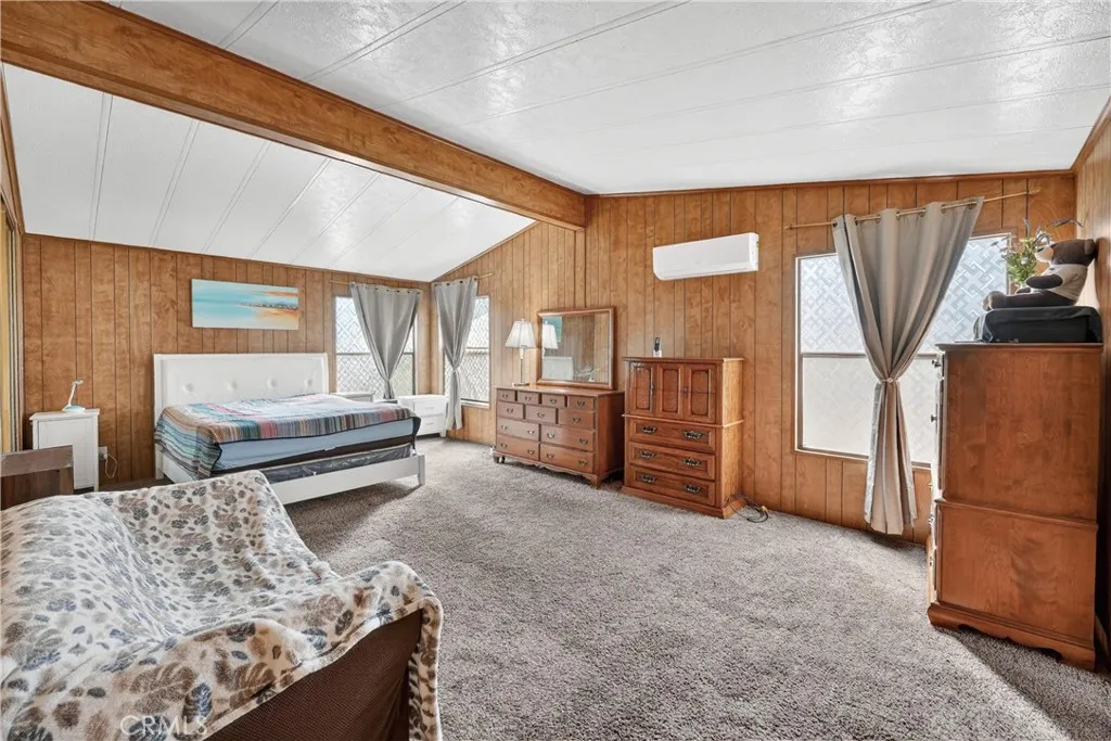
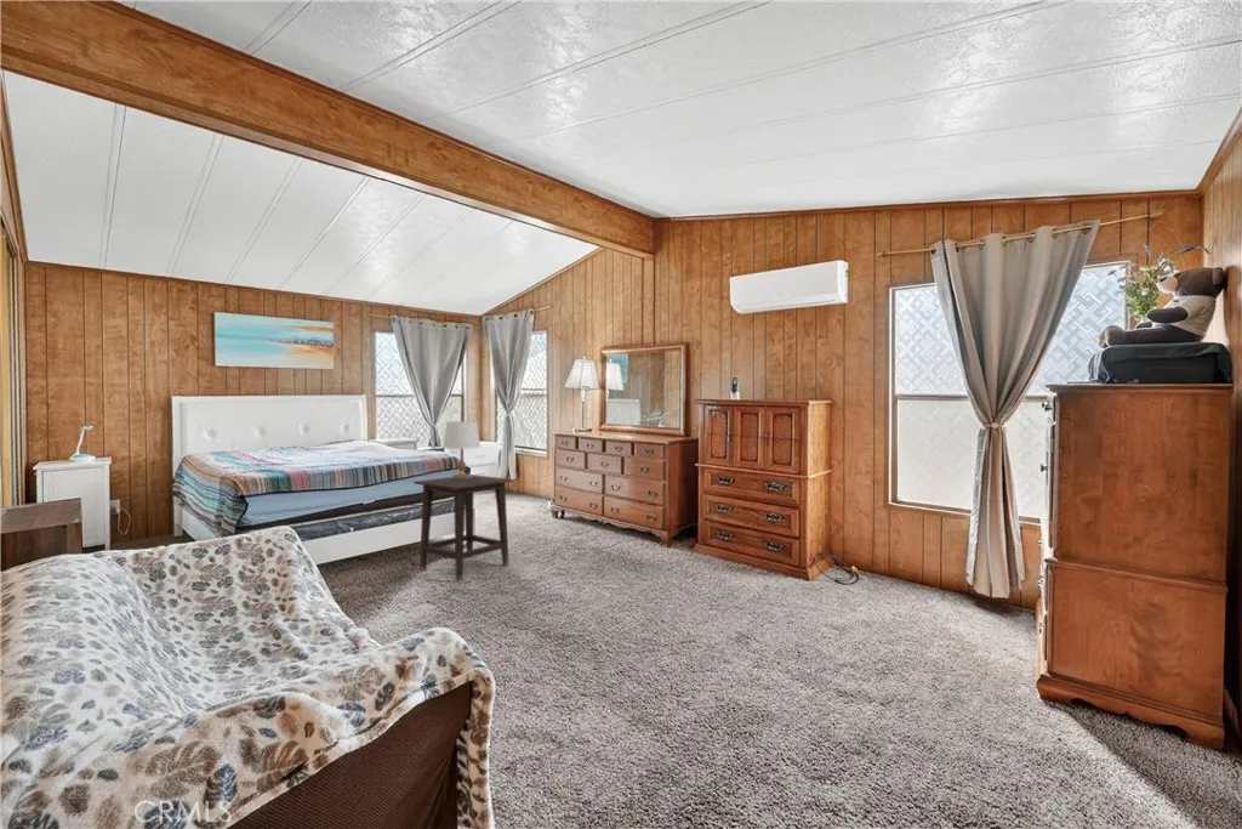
+ table lamp [441,420,482,479]
+ side table [412,473,515,581]
